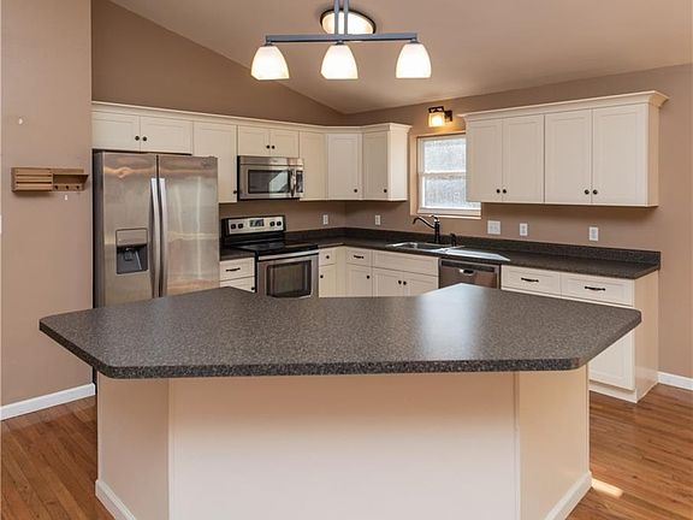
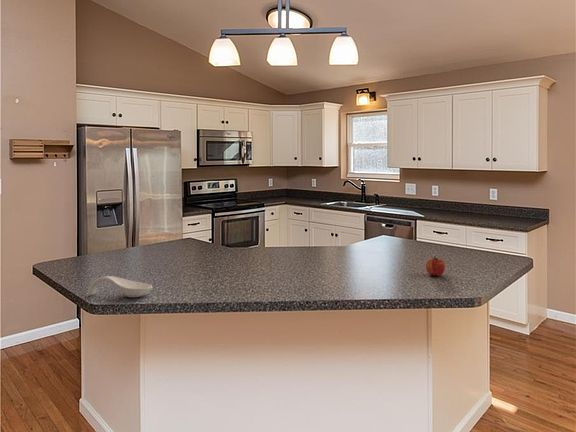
+ spoon rest [87,275,153,298]
+ fruit [425,255,446,277]
